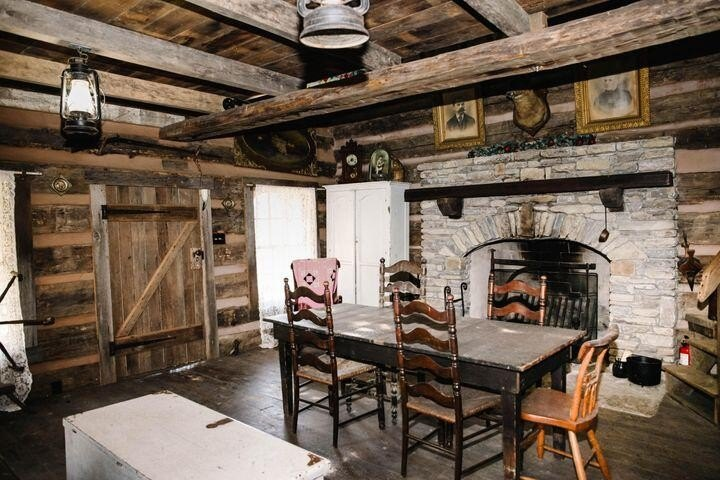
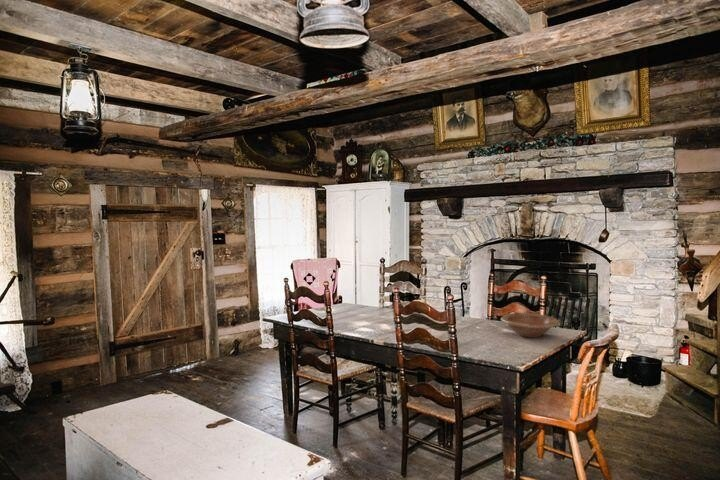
+ wooden bowl [500,312,560,338]
